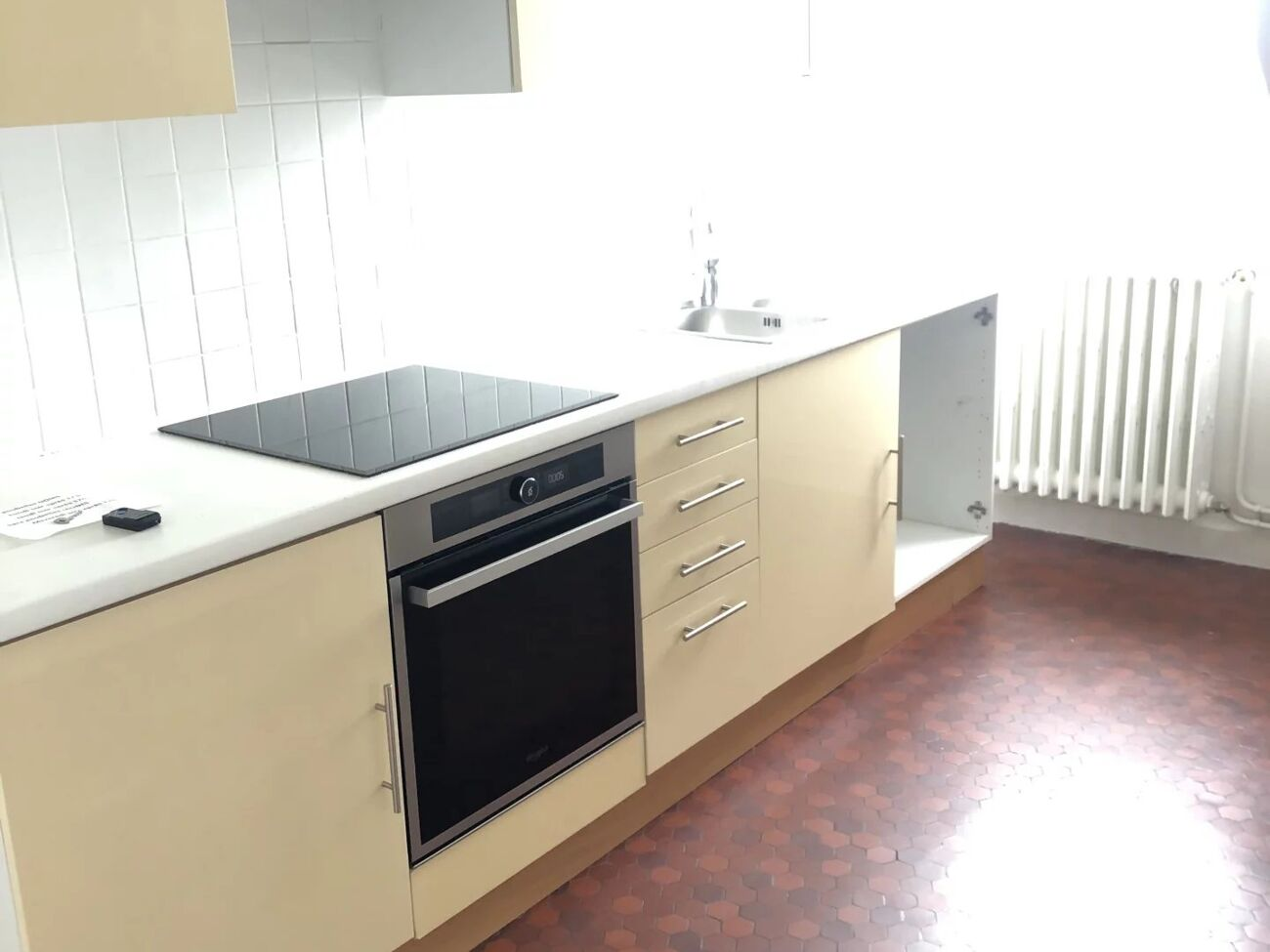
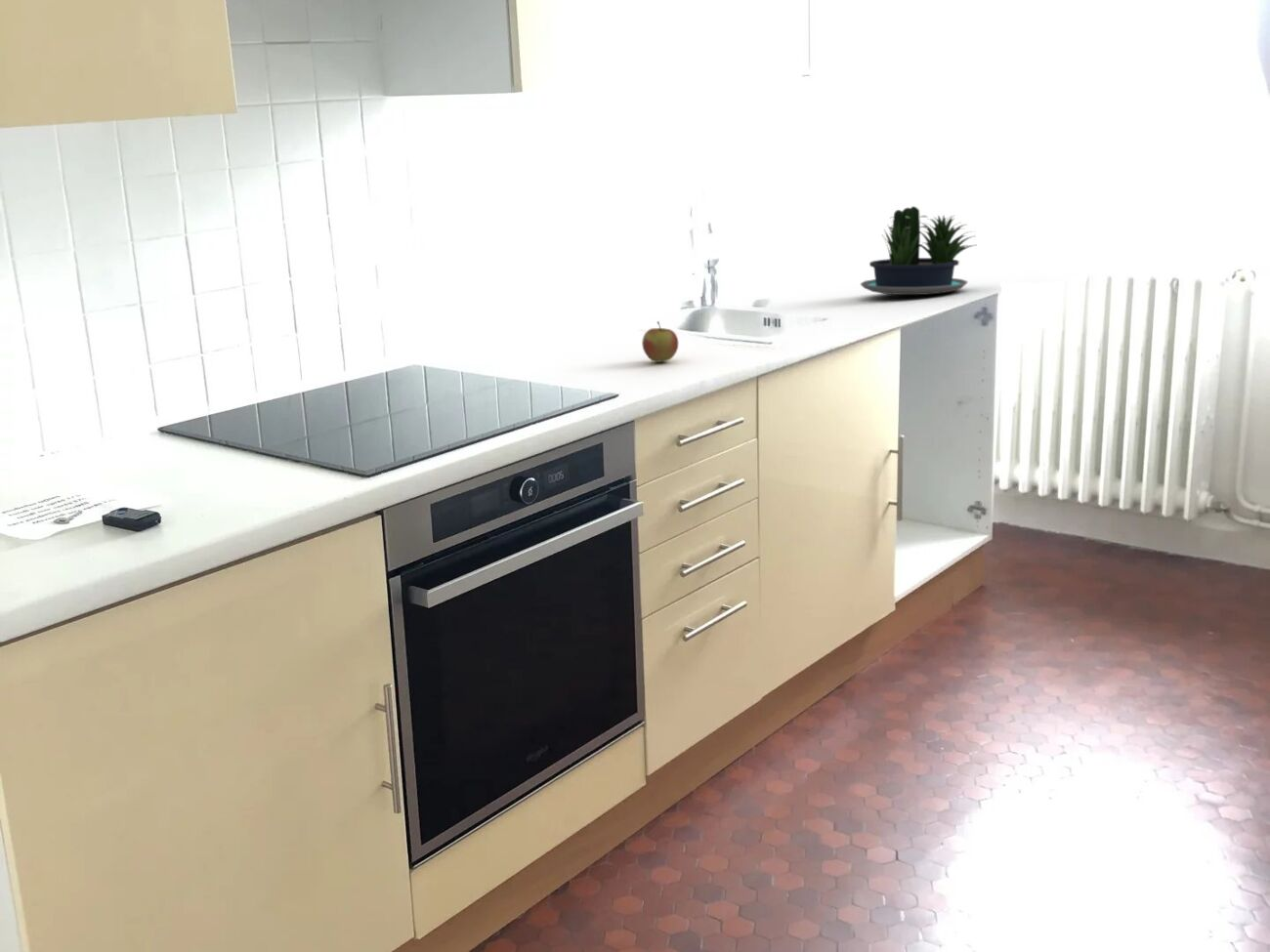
+ potted plant [860,205,977,296]
+ apple [641,320,679,363]
